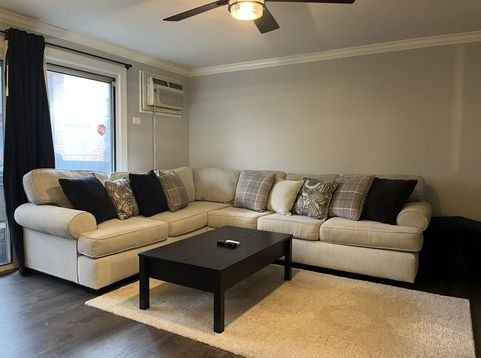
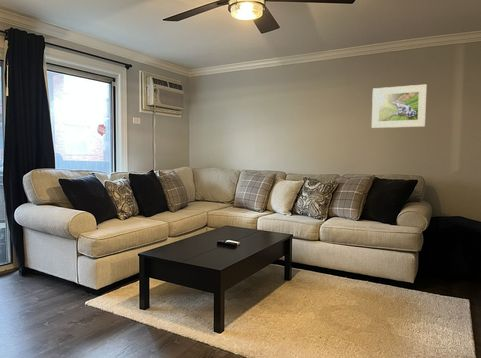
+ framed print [371,83,428,129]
